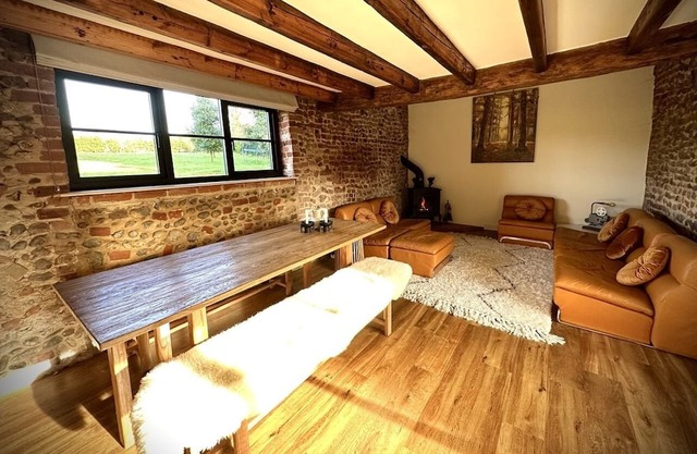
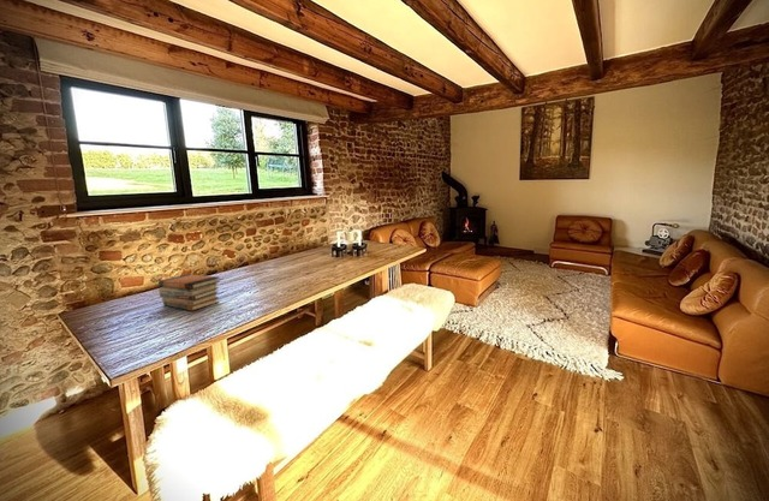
+ book stack [157,273,221,312]
